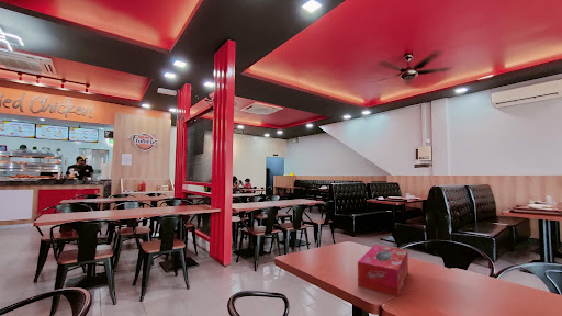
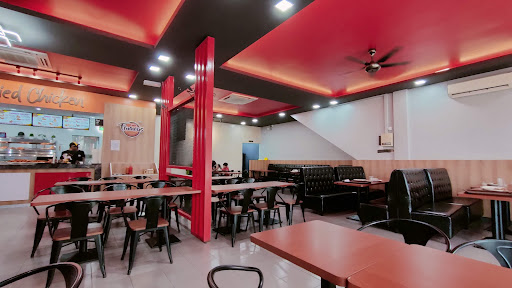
- tissue box [357,244,409,297]
